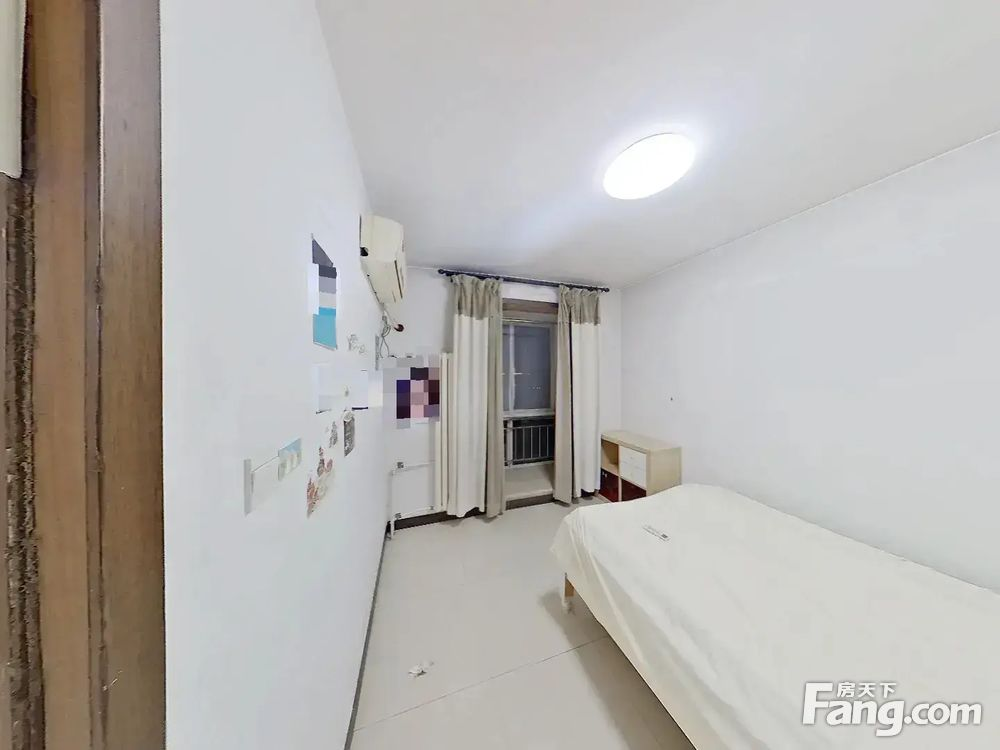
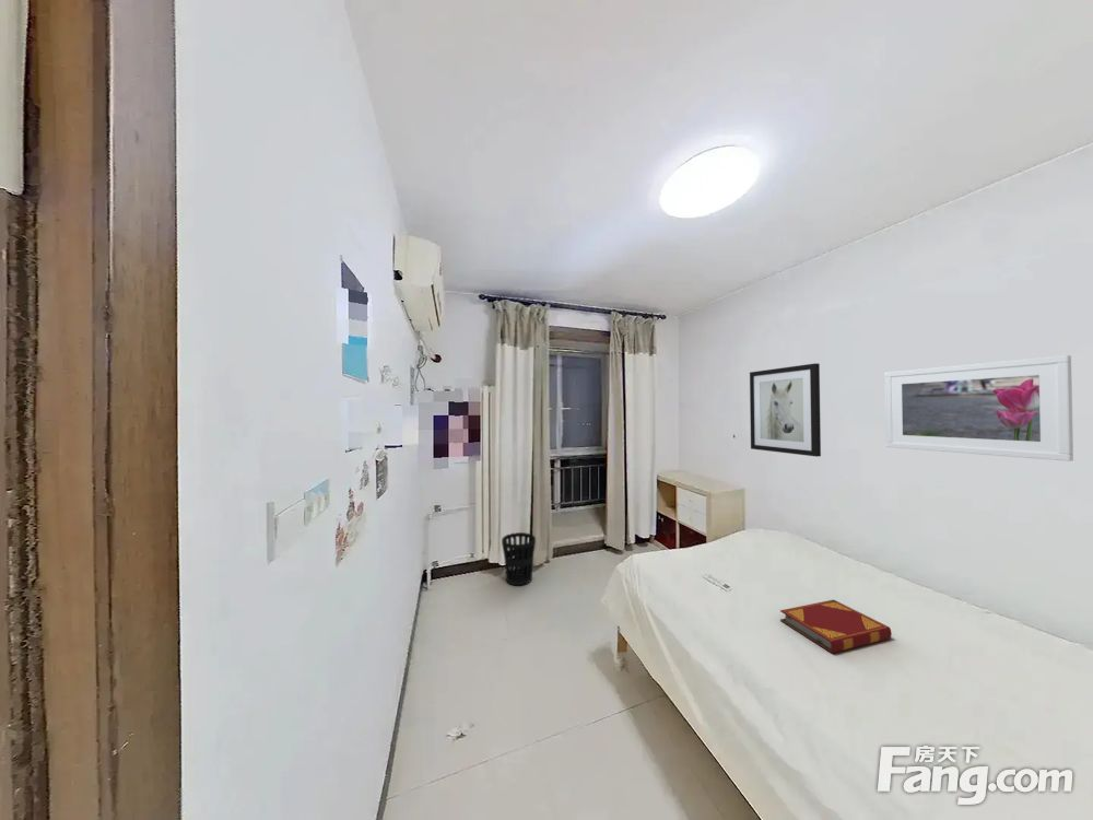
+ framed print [884,354,1074,462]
+ wall art [749,362,822,458]
+ wastebasket [501,531,537,586]
+ hardback book [779,599,893,654]
